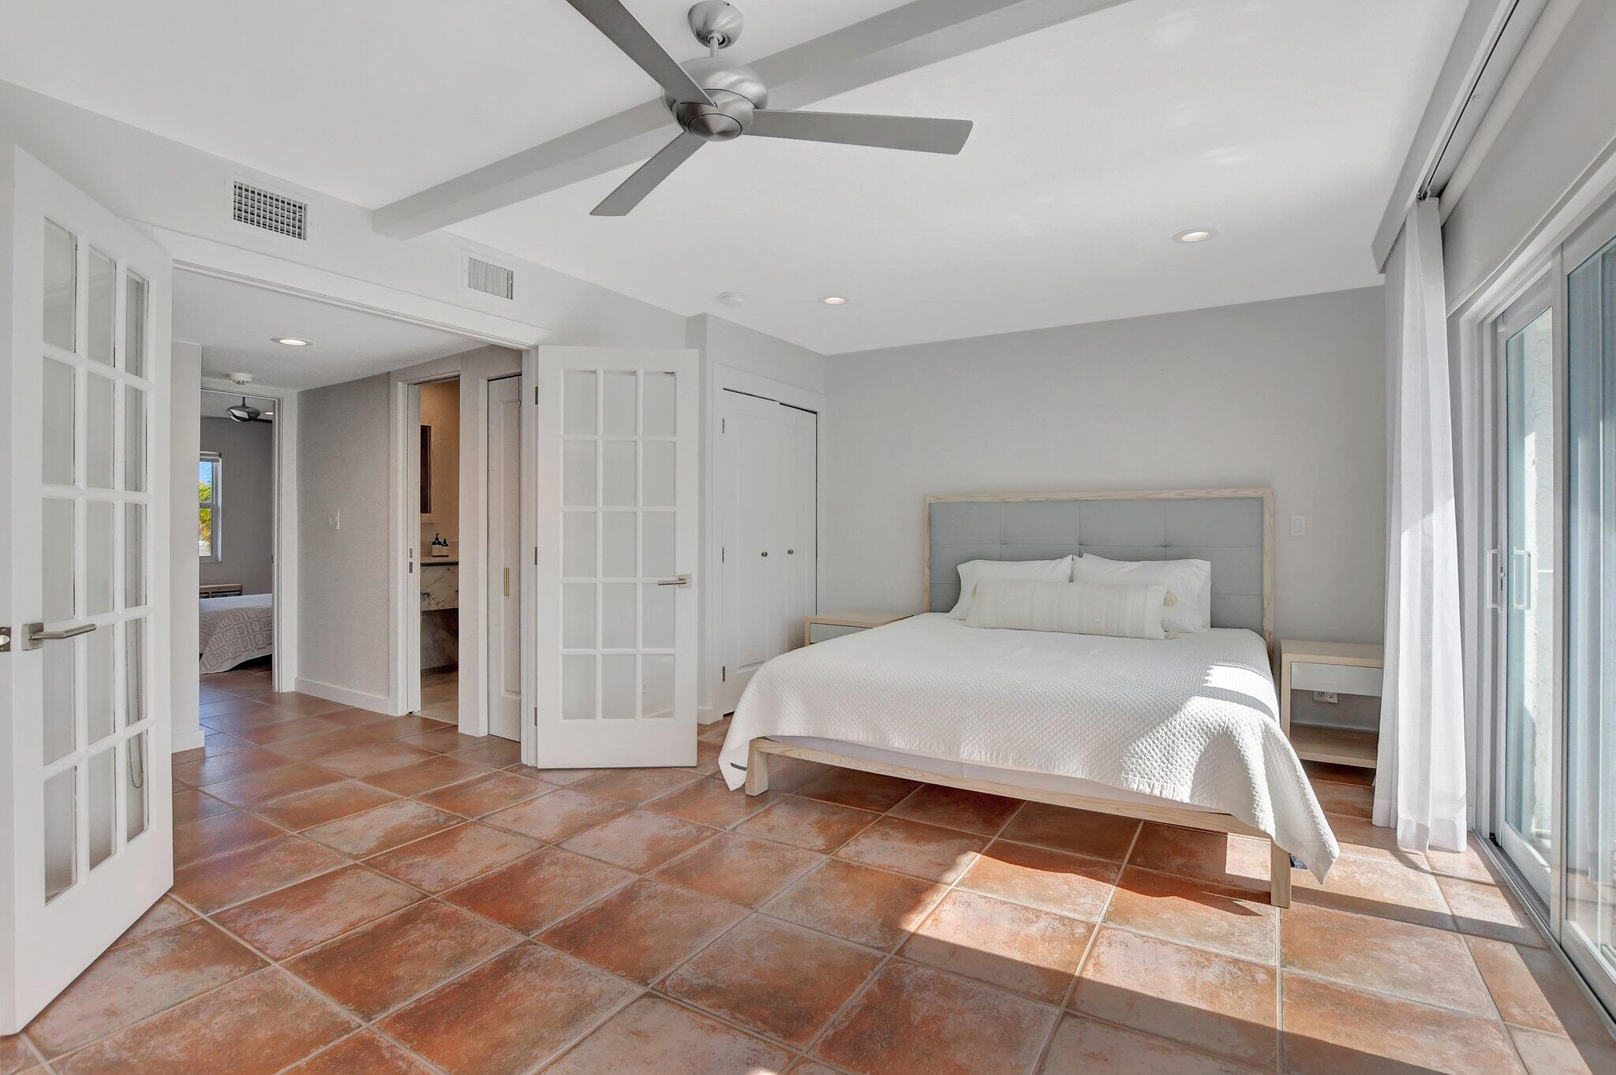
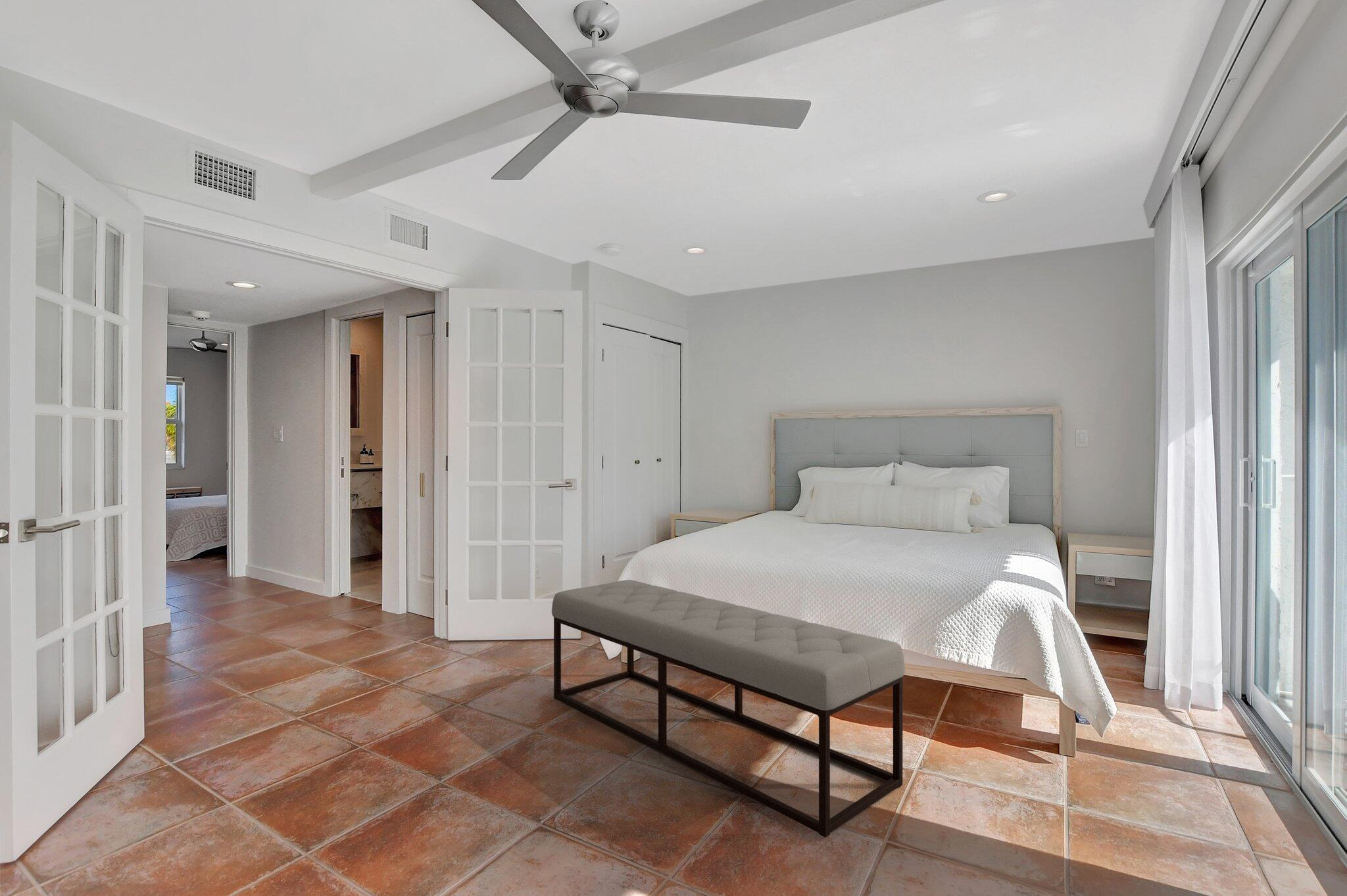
+ bench [551,579,906,838]
